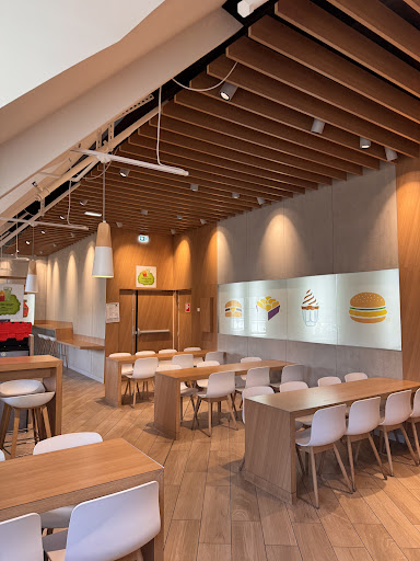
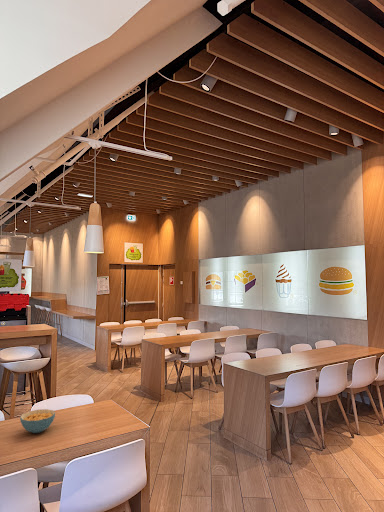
+ cereal bowl [19,408,56,434]
